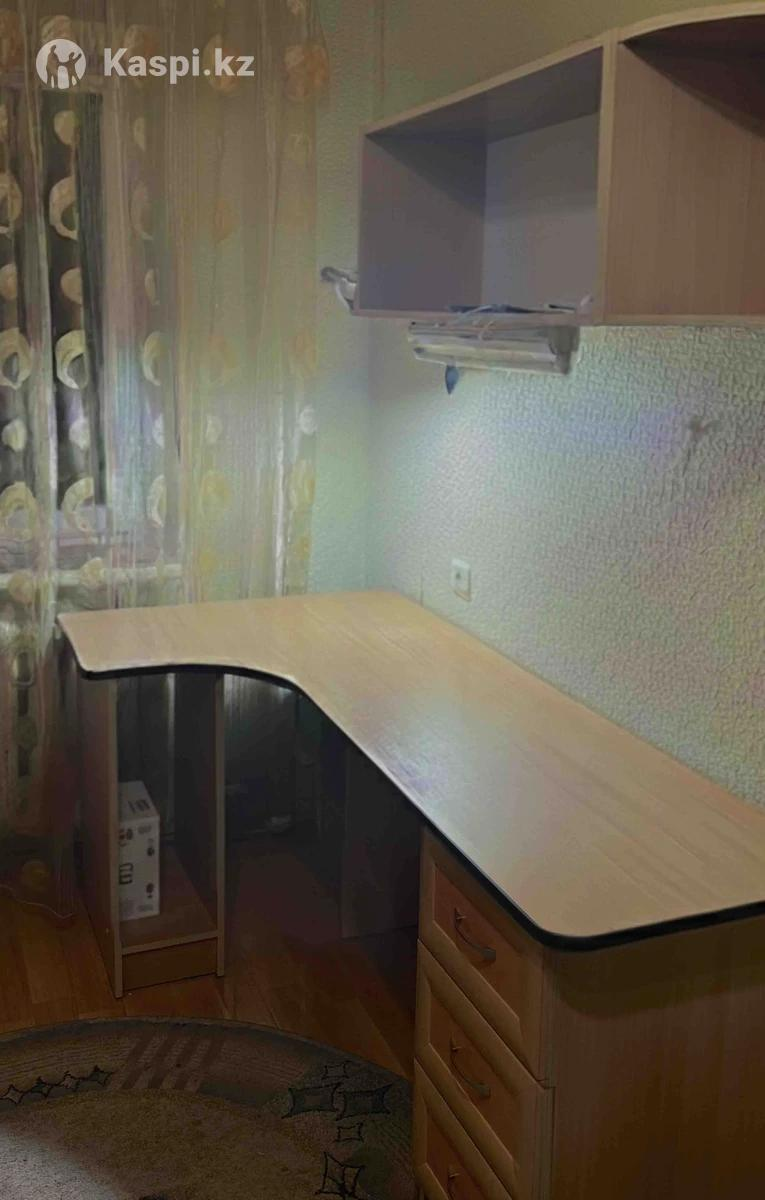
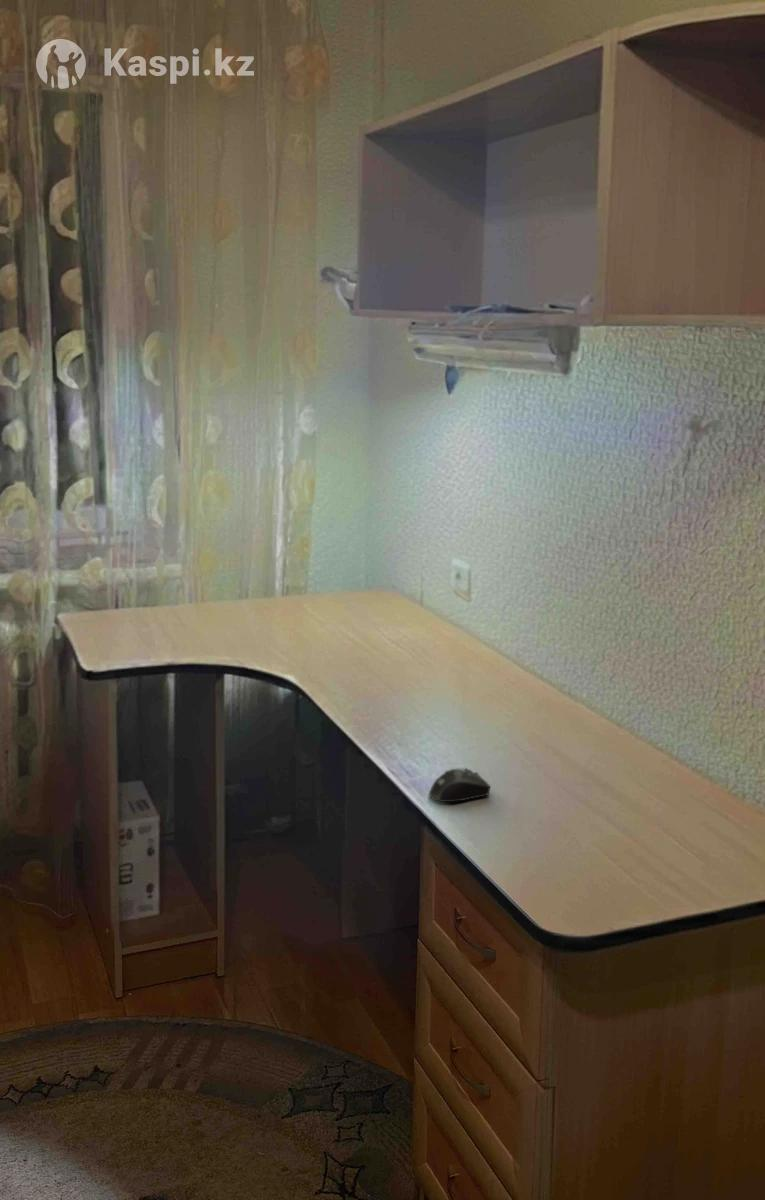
+ computer mouse [428,767,492,803]
